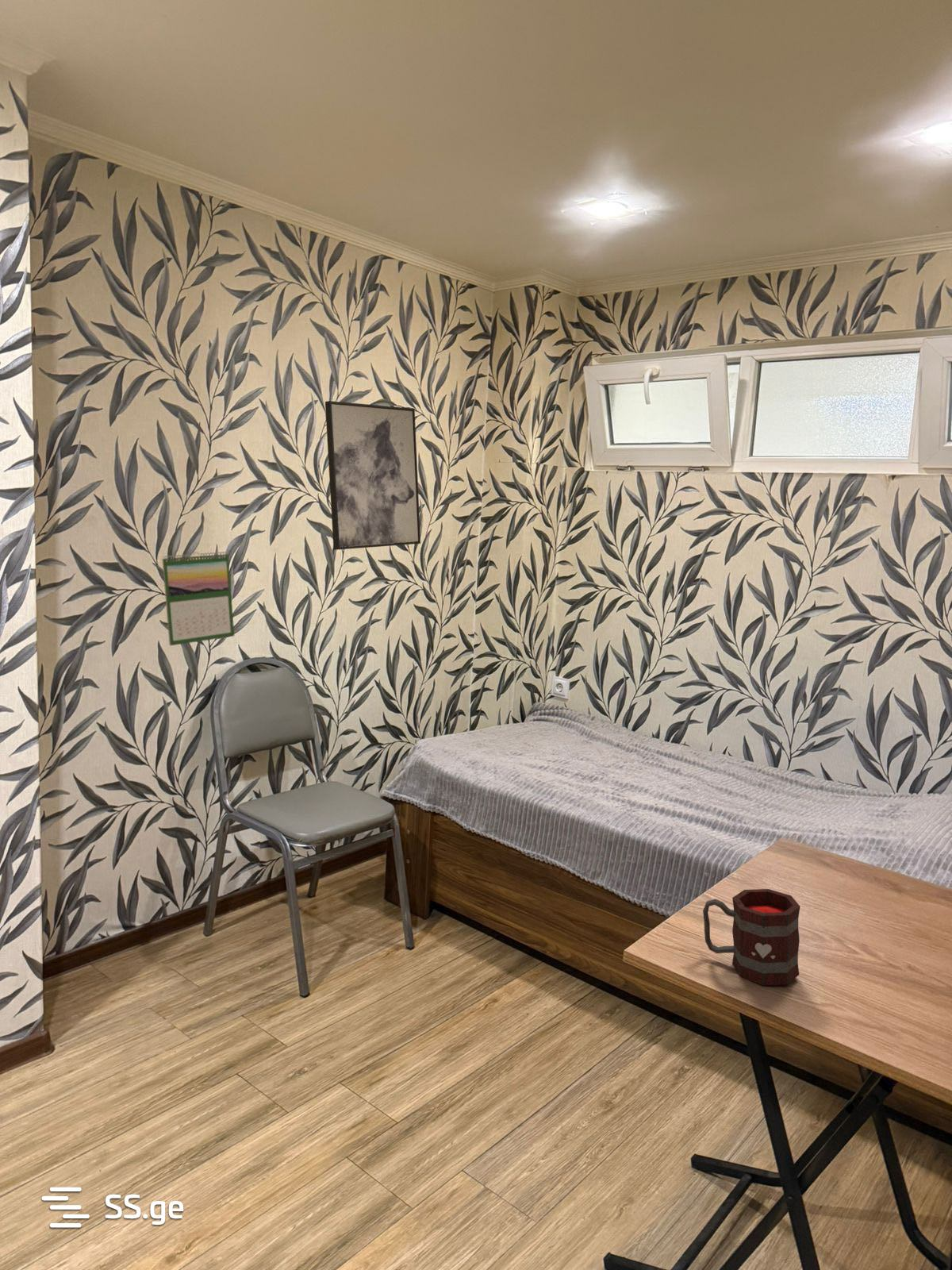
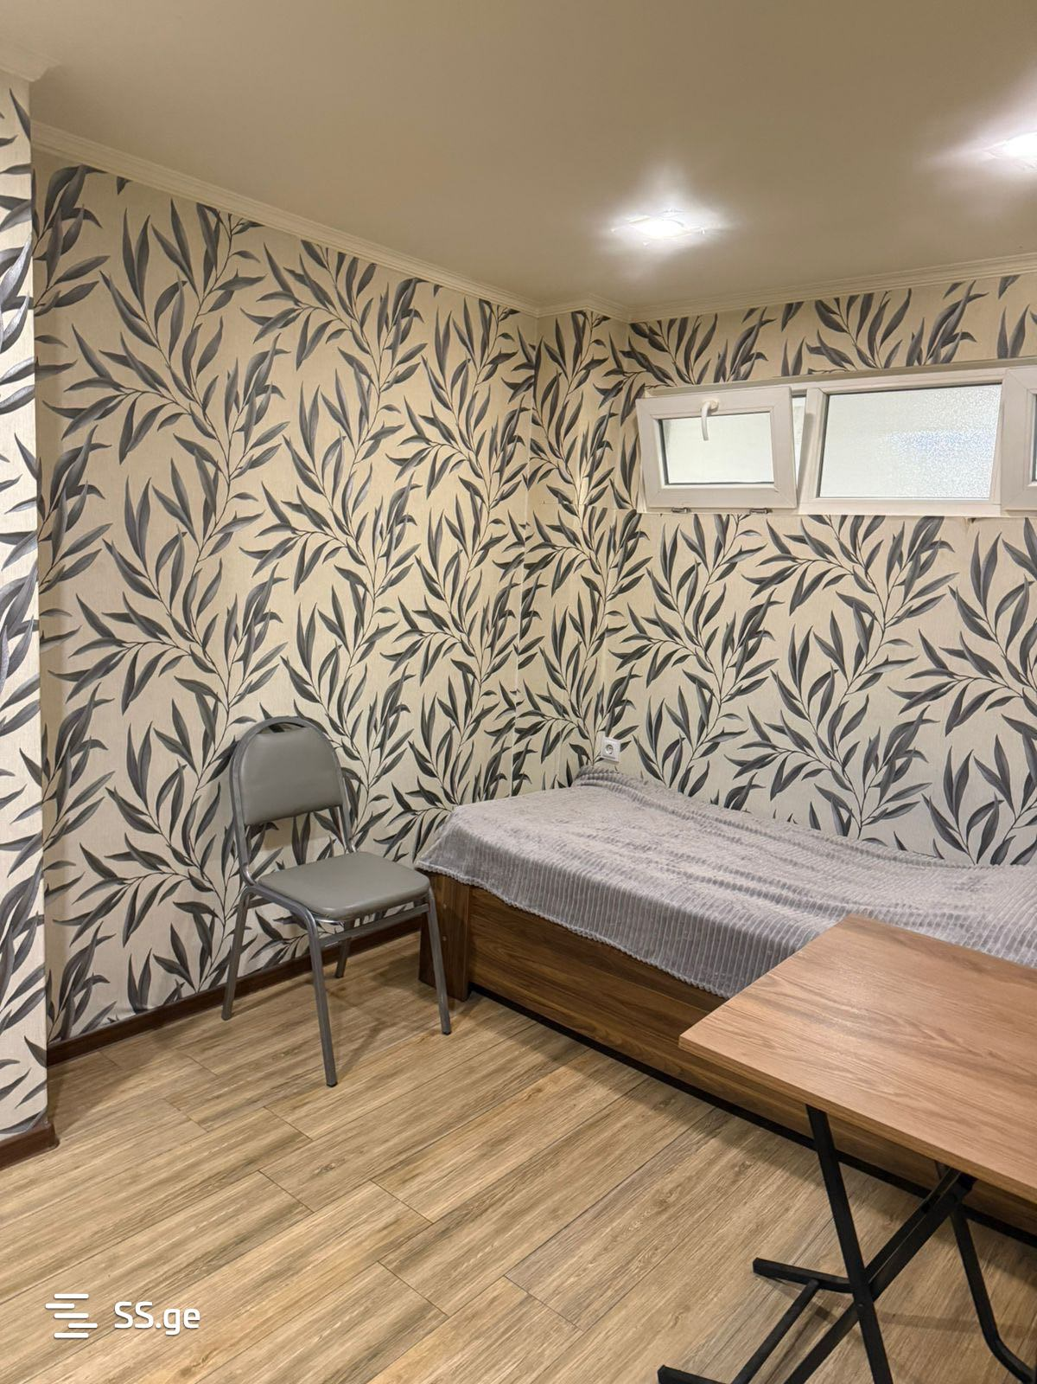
- mug [702,888,801,986]
- calendar [161,551,235,646]
- wall art [324,400,421,551]
